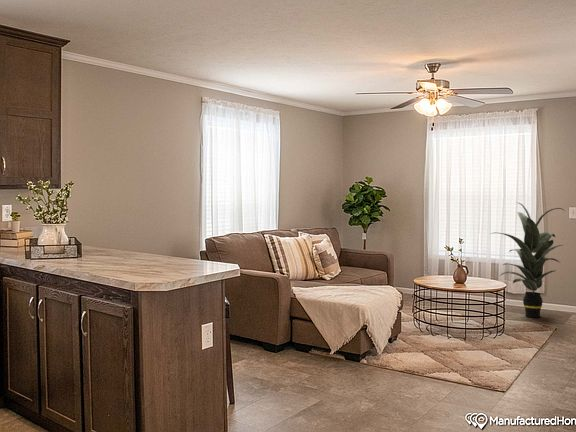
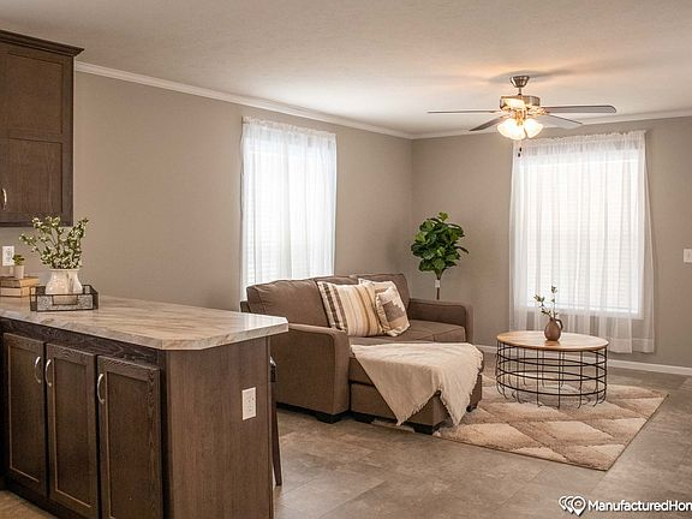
- indoor plant [490,201,566,318]
